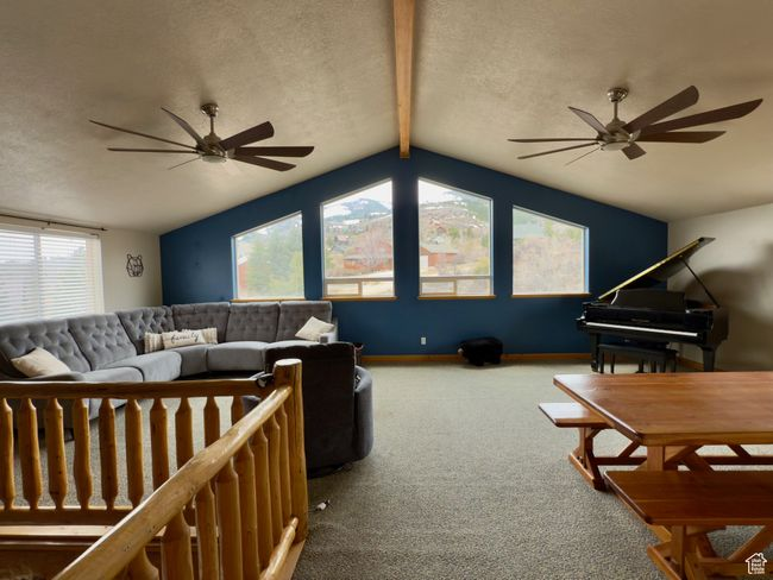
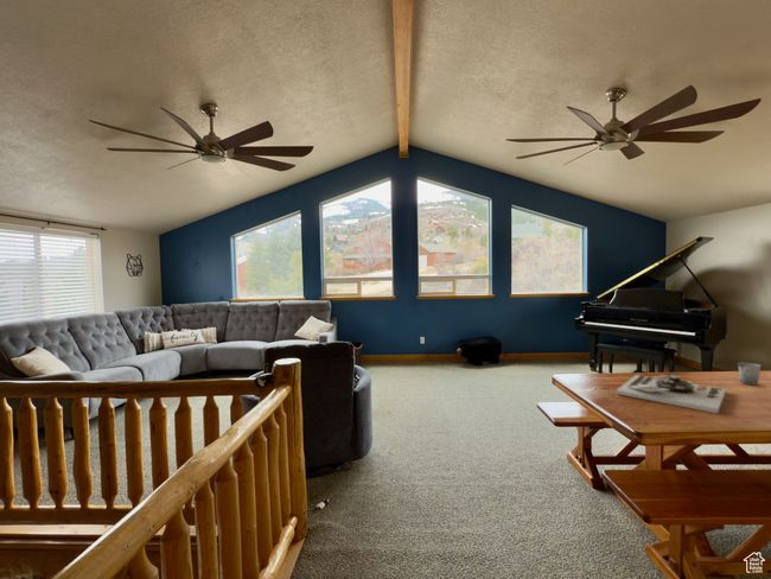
+ board game [616,374,727,414]
+ cup [737,362,762,387]
